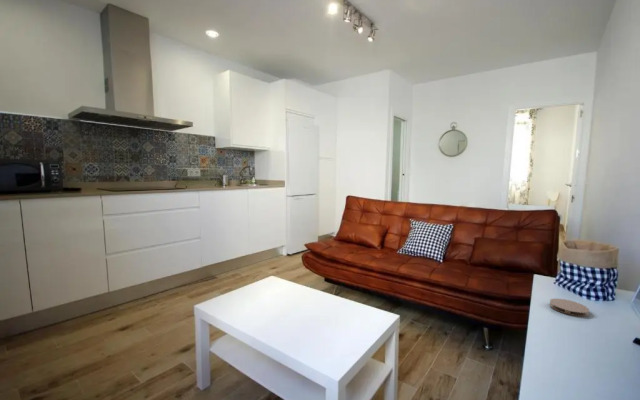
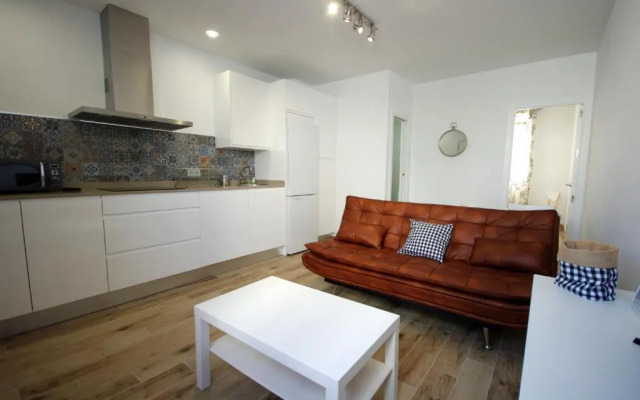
- coaster [548,298,590,318]
